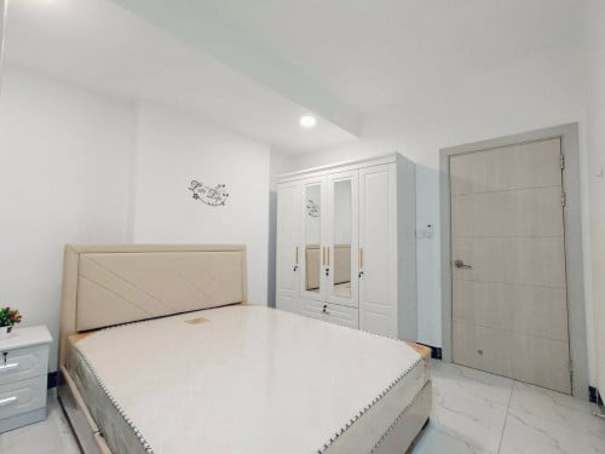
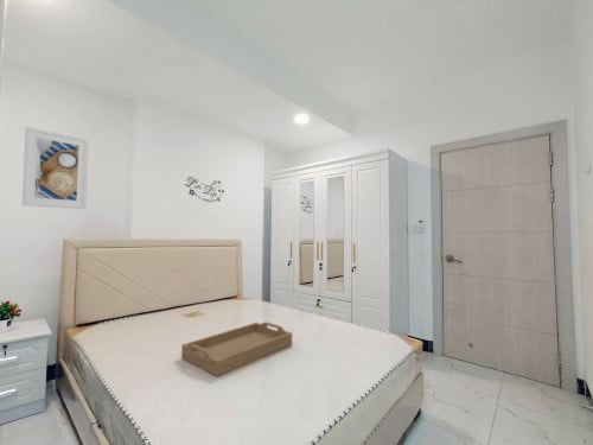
+ serving tray [180,320,293,377]
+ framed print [21,126,90,210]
